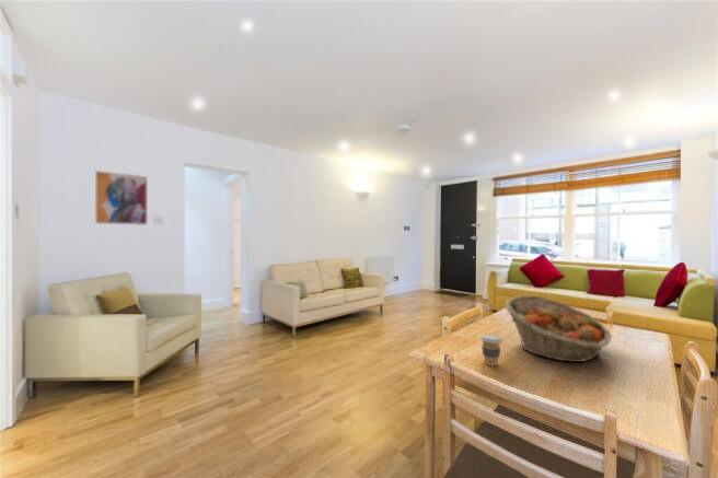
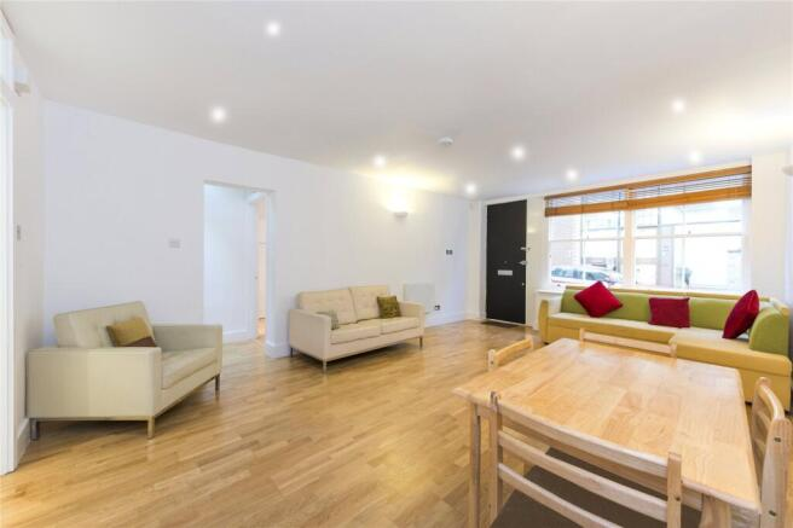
- coffee cup [479,333,503,366]
- fruit basket [503,294,613,363]
- wall art [94,170,149,226]
